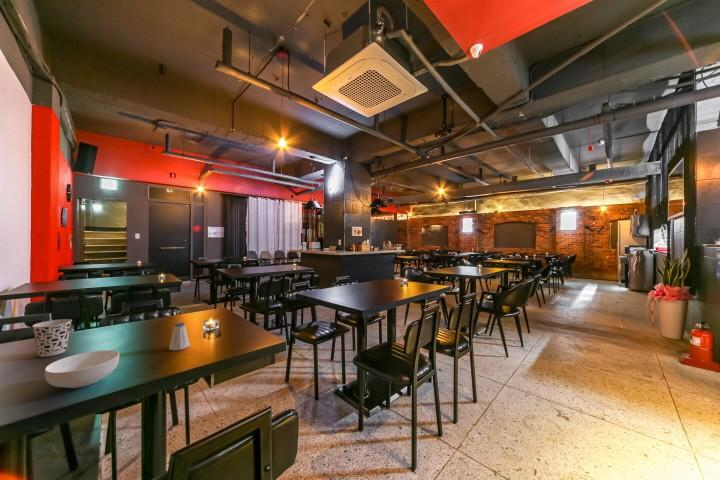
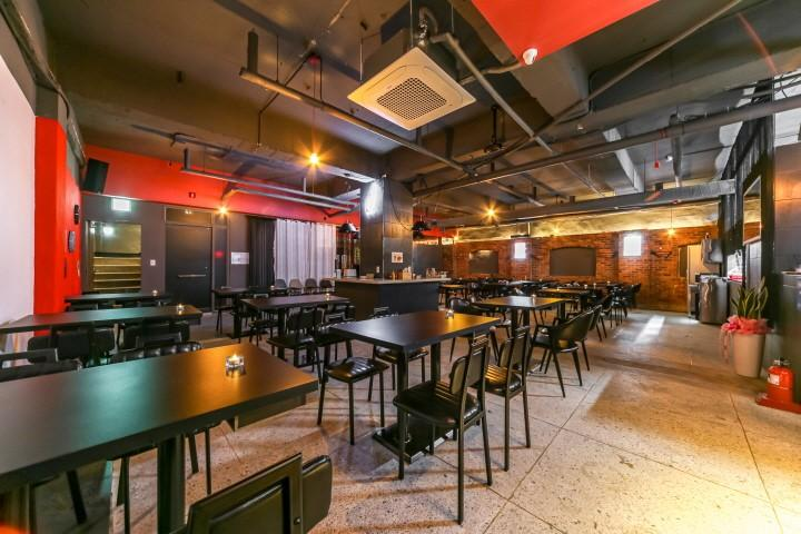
- cereal bowl [44,349,120,389]
- saltshaker [168,321,190,351]
- cup [31,318,73,358]
